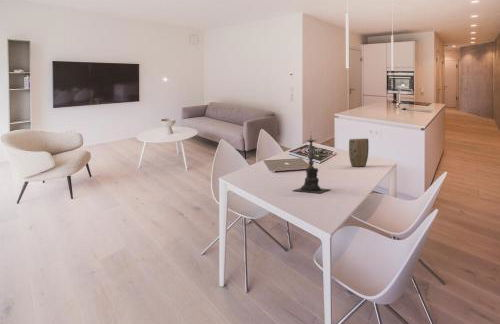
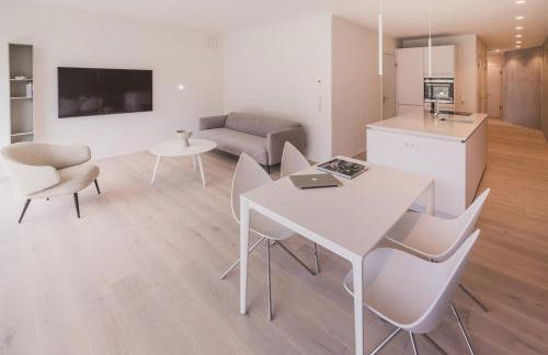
- candle holder [291,130,331,194]
- plant pot [348,138,370,168]
